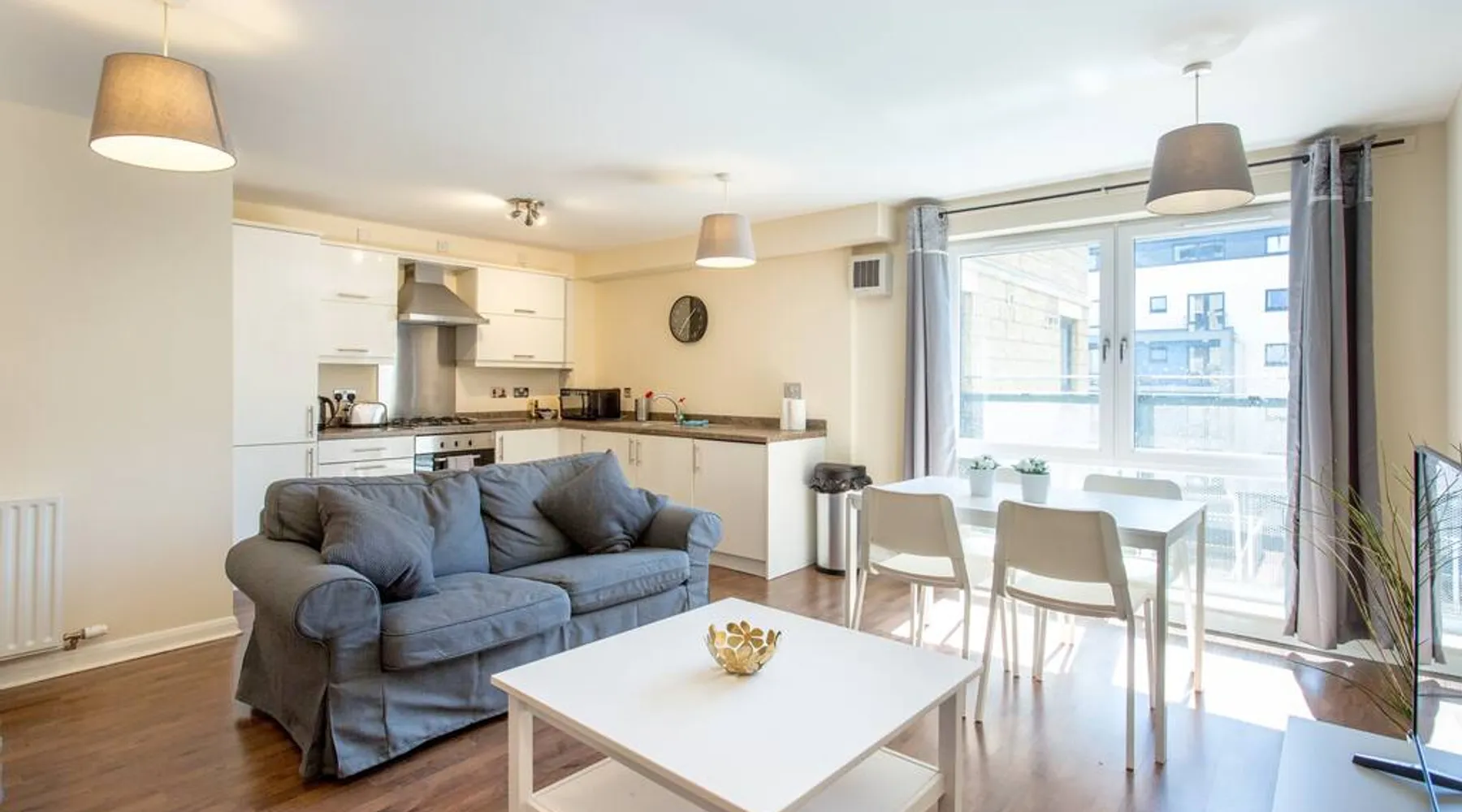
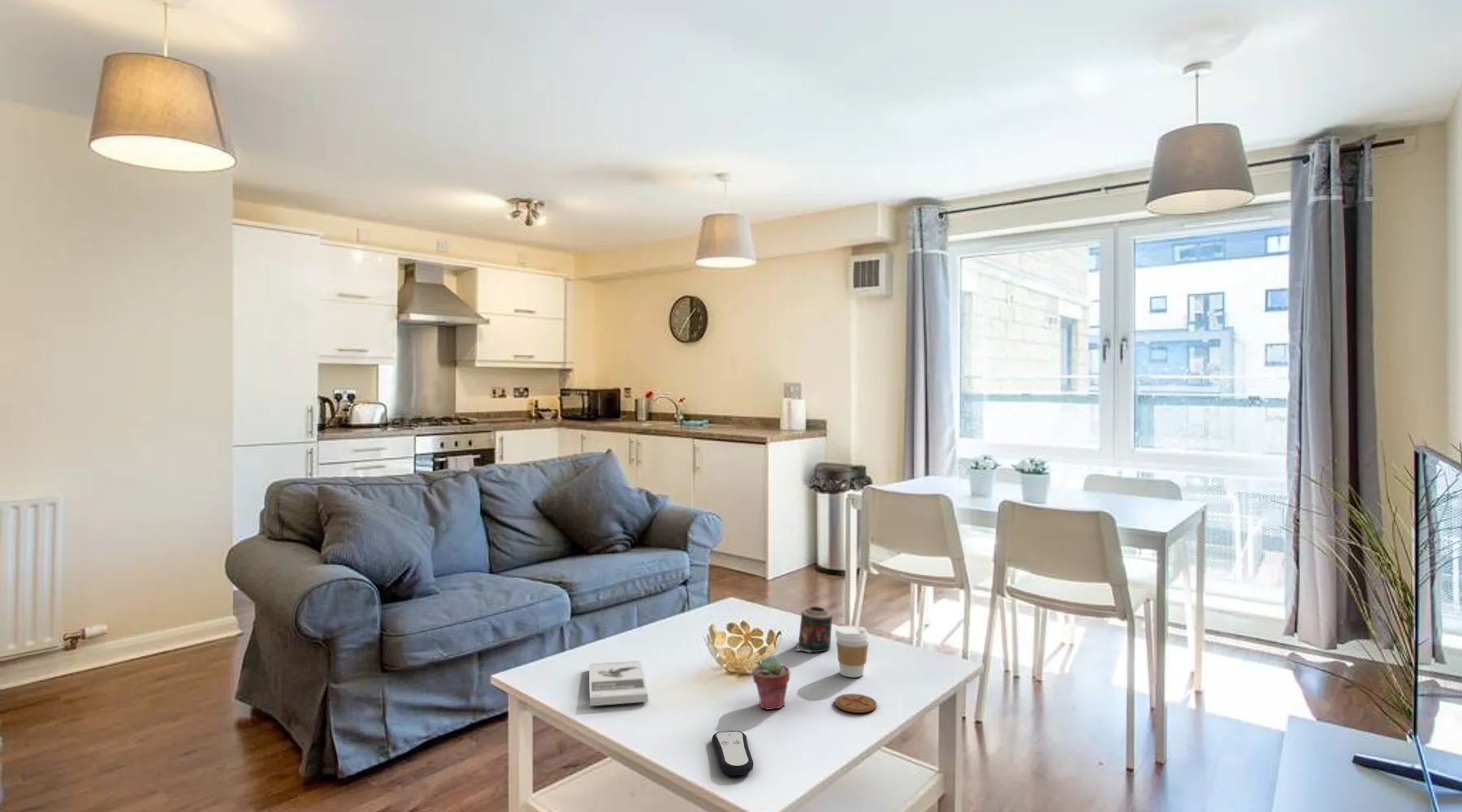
+ coaster [834,693,878,714]
+ book [588,660,649,706]
+ coffee cup [834,625,869,678]
+ remote control [711,730,755,776]
+ potted succulent [751,654,790,711]
+ candle [794,606,833,653]
